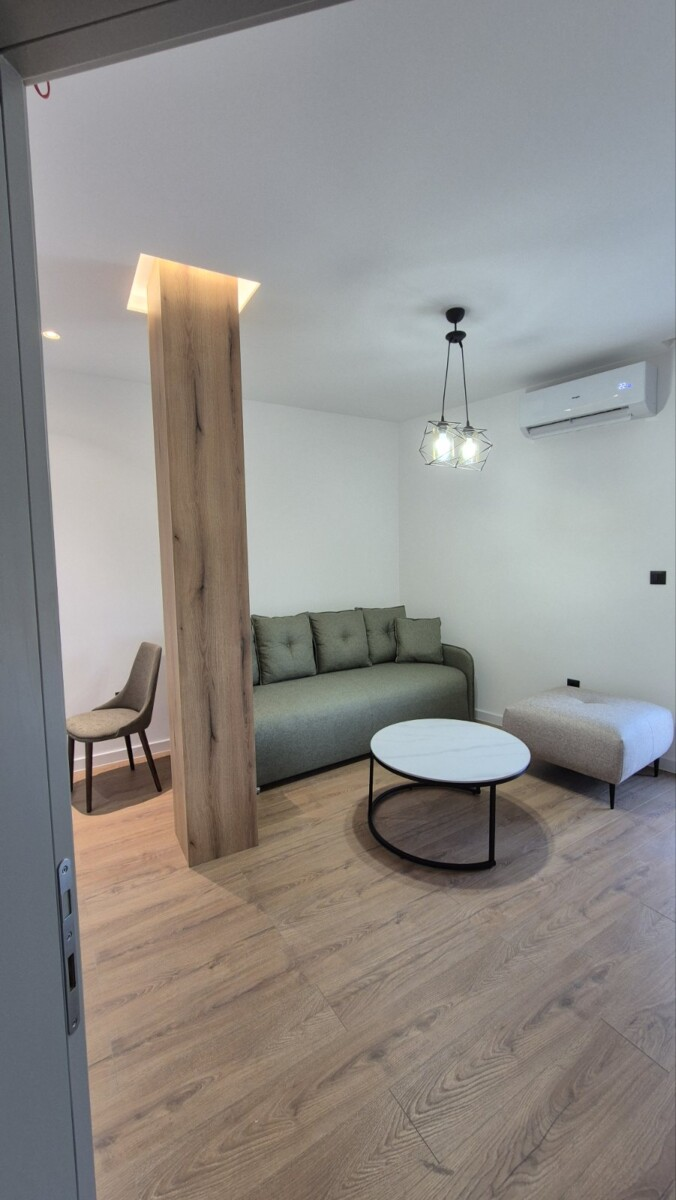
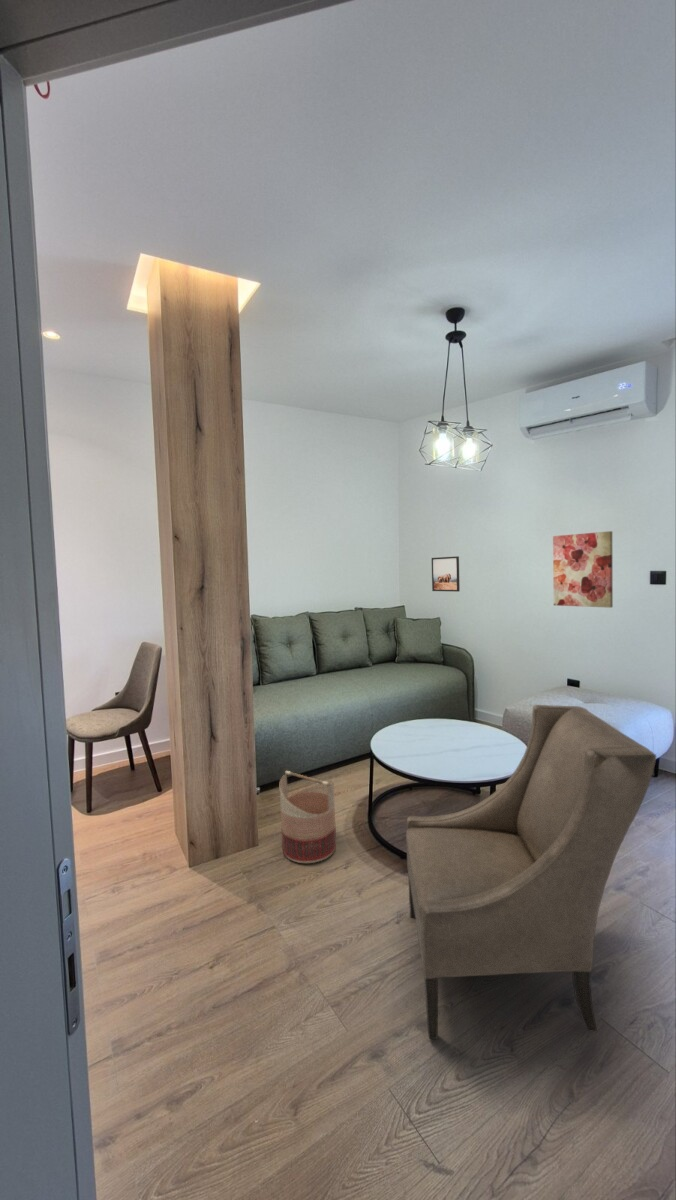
+ armchair [405,704,657,1040]
+ basket [279,770,337,864]
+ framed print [431,555,461,593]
+ wall art [552,530,614,609]
